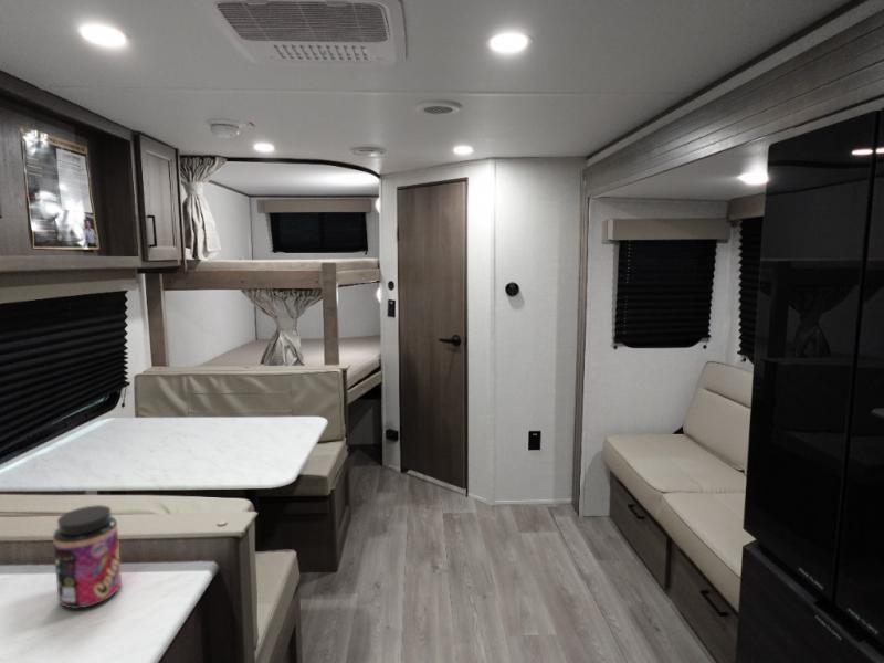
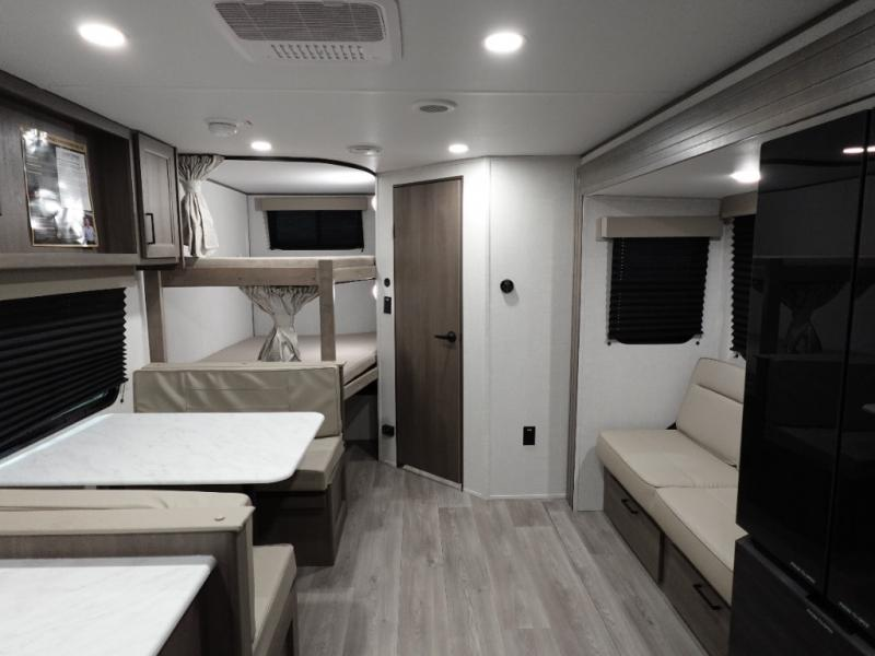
- jar [52,504,123,610]
